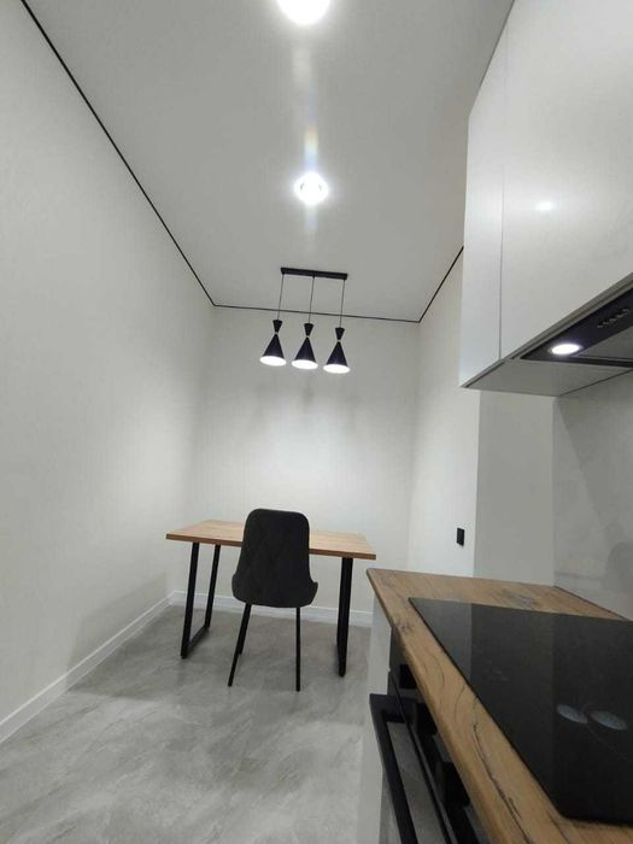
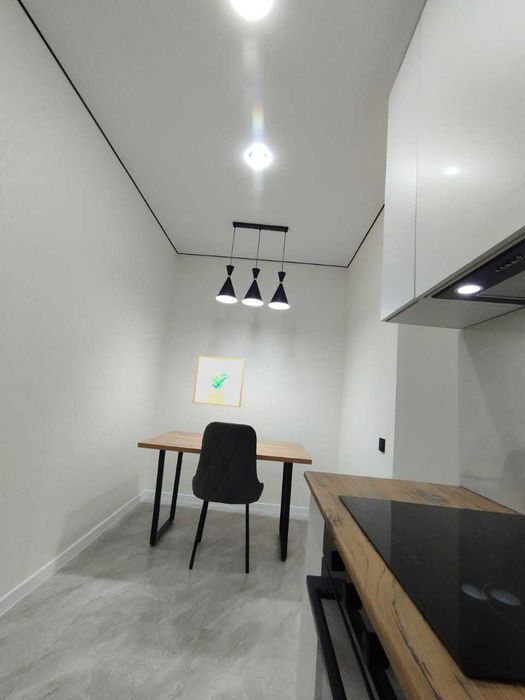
+ wall art [192,355,246,408]
